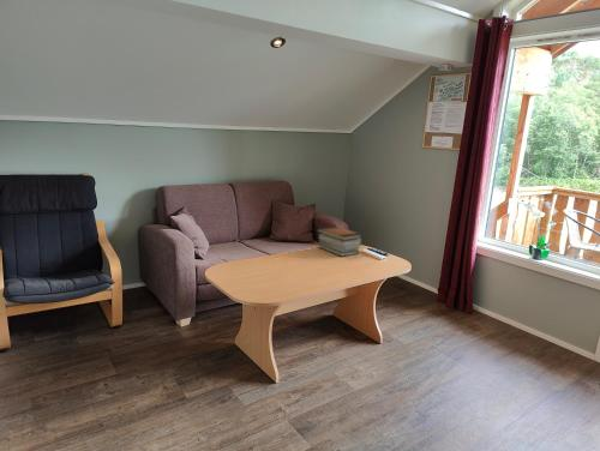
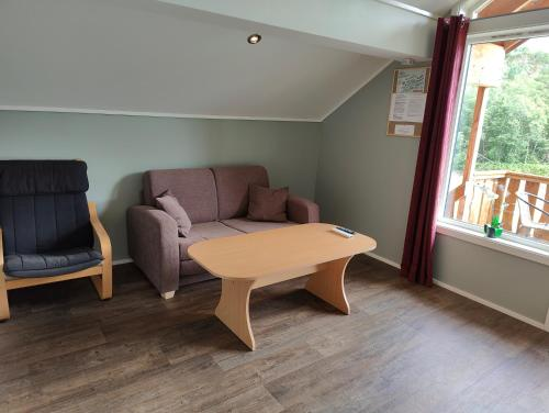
- book stack [316,224,364,258]
